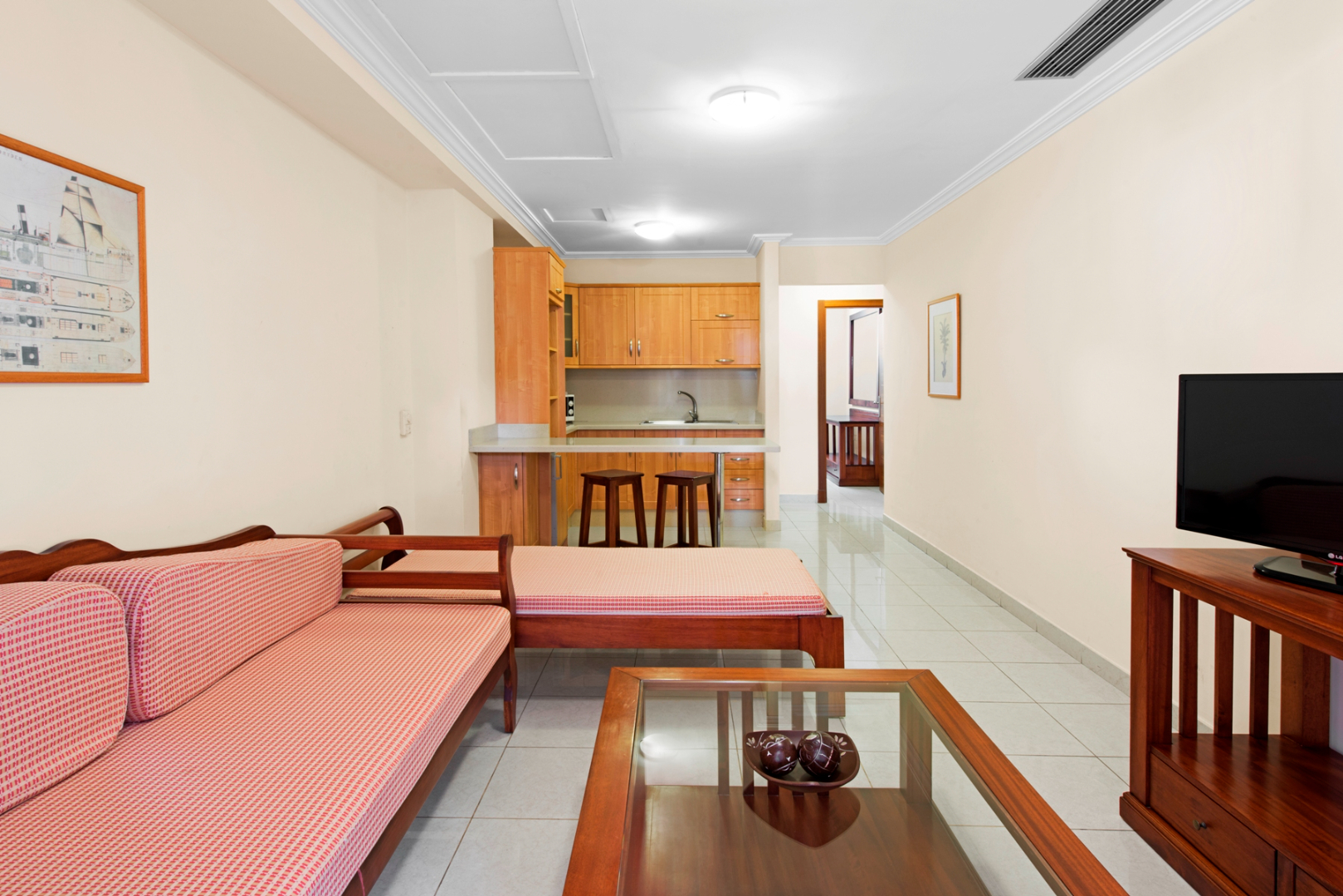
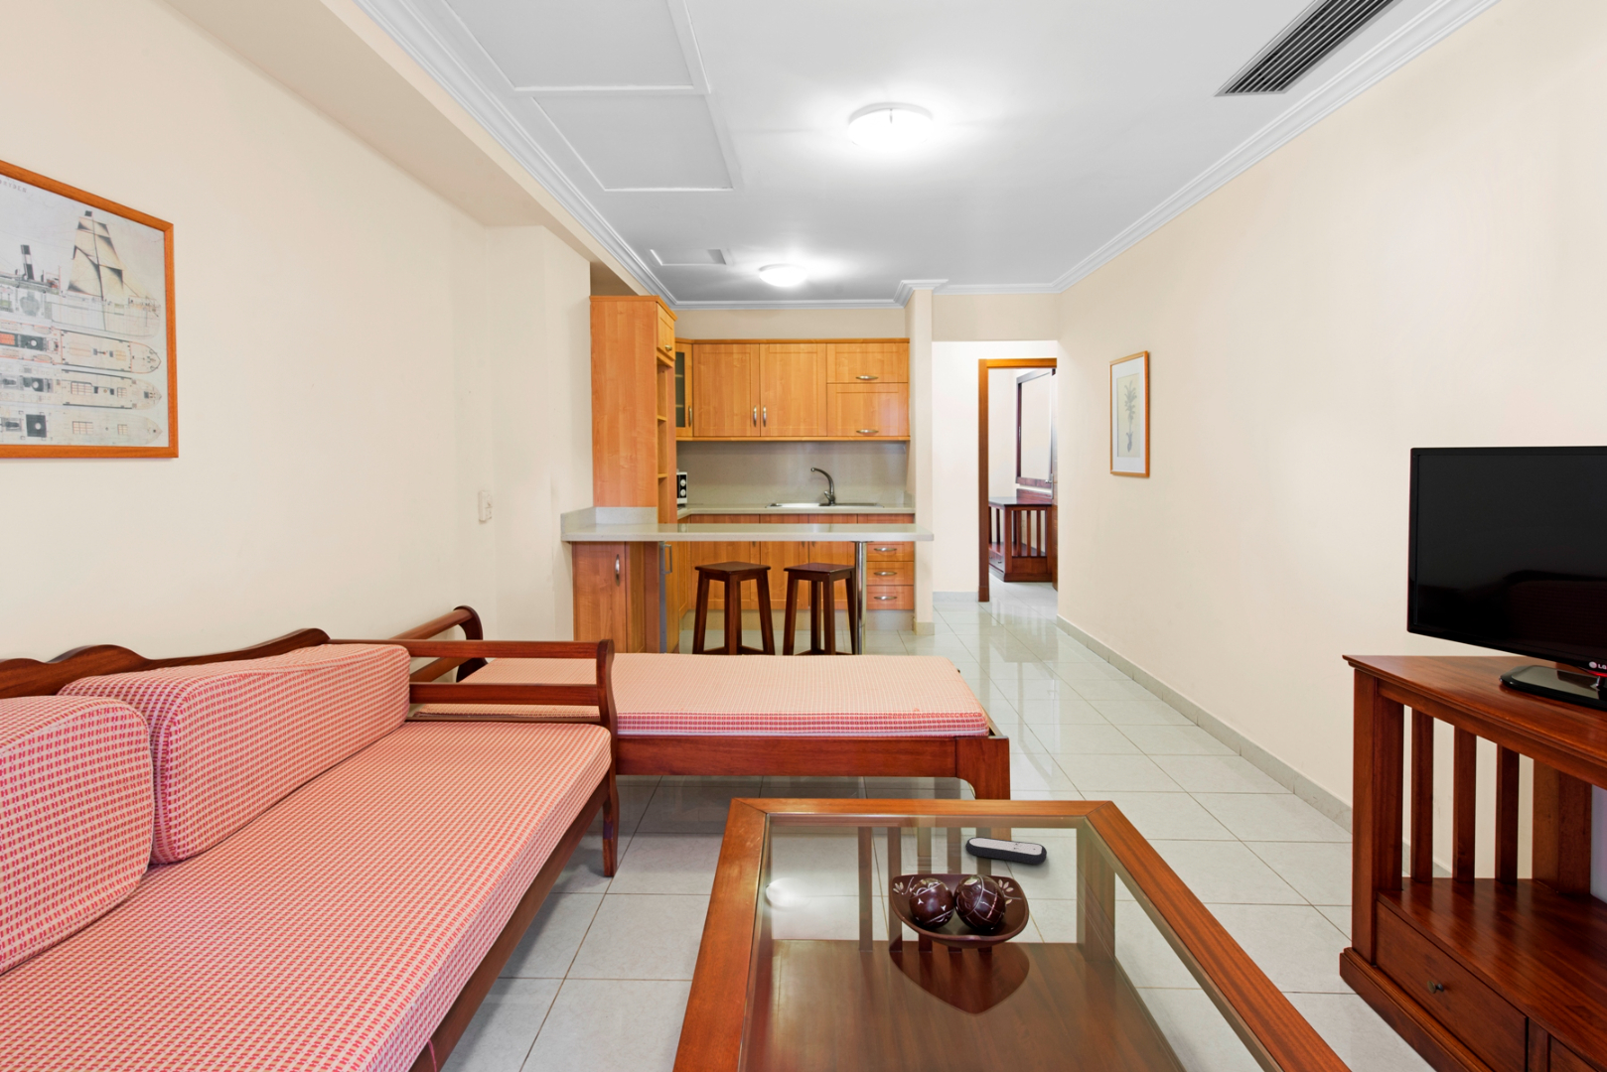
+ remote control [964,836,1048,865]
